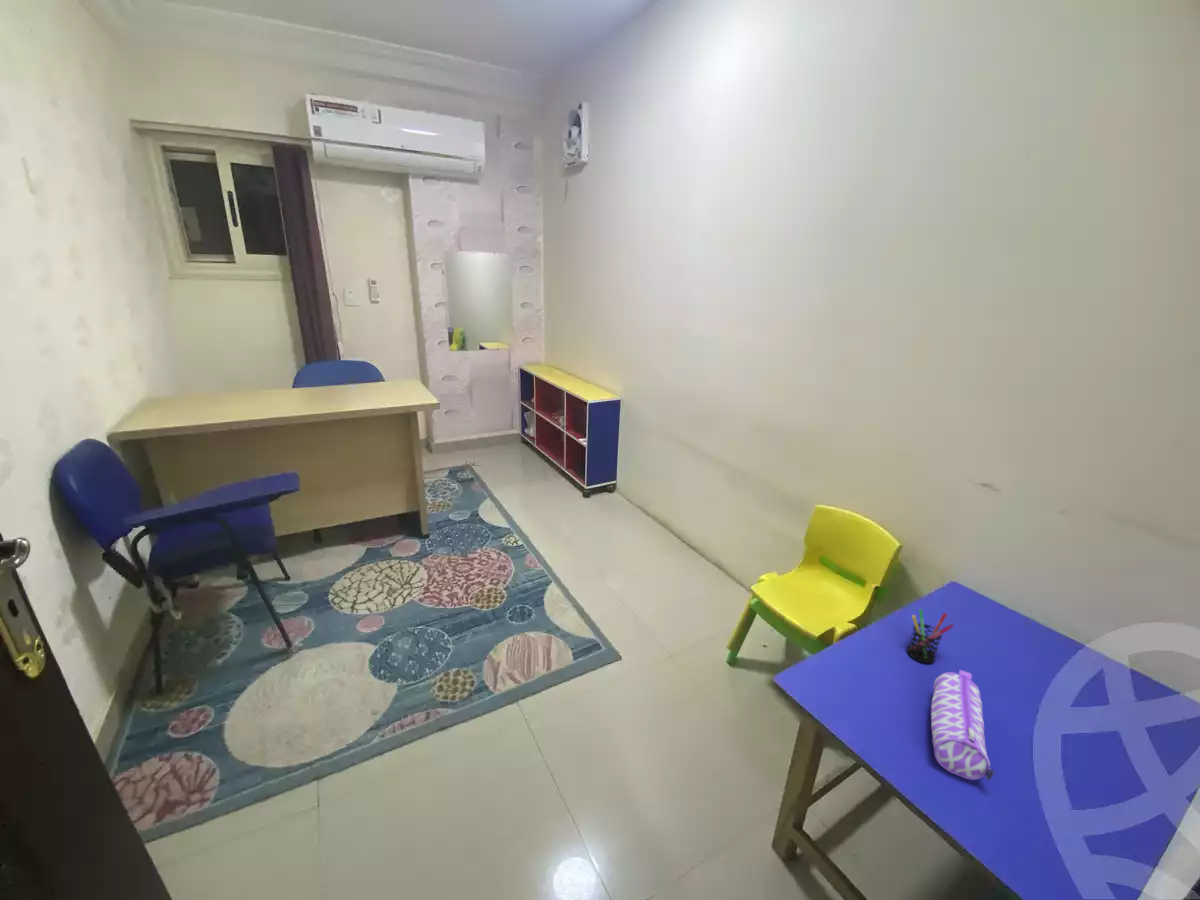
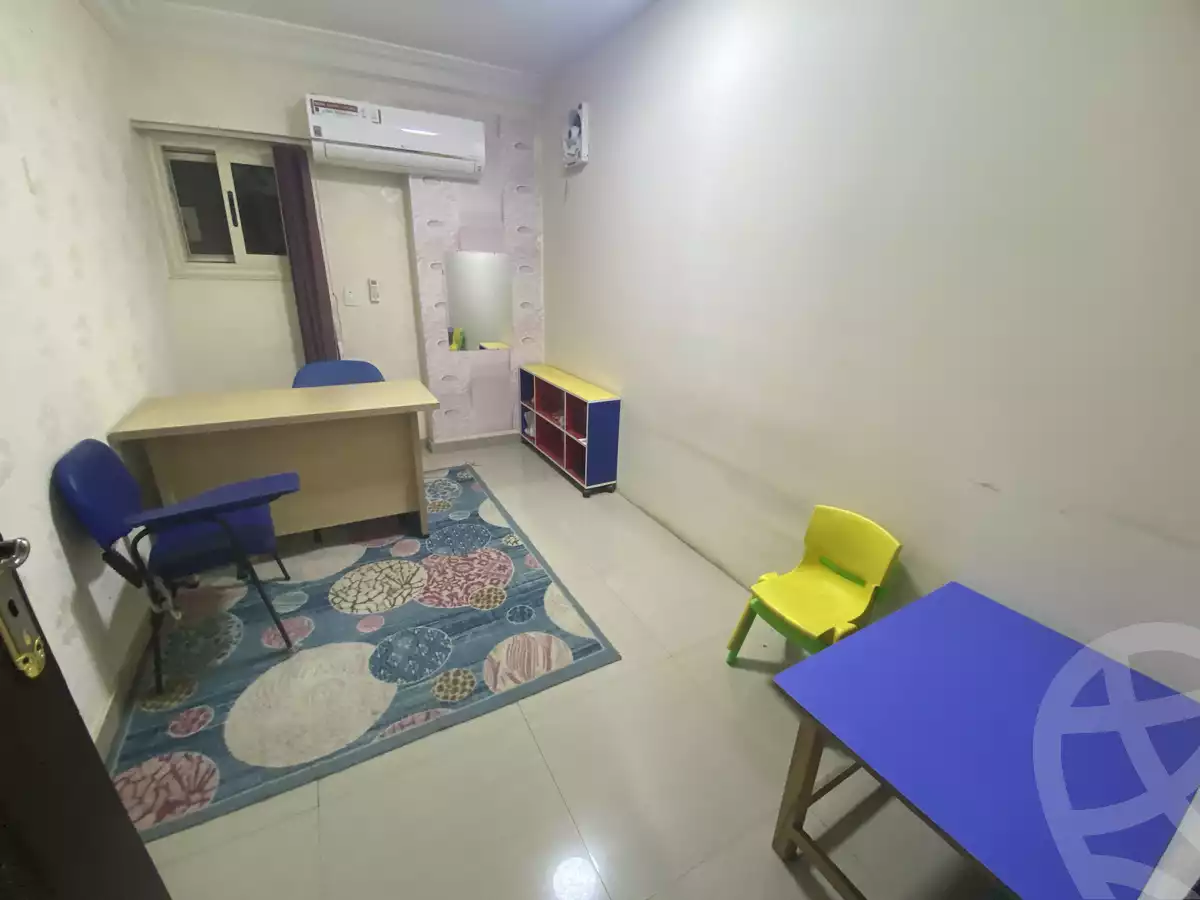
- pen holder [906,608,955,665]
- pencil case [930,669,995,782]
